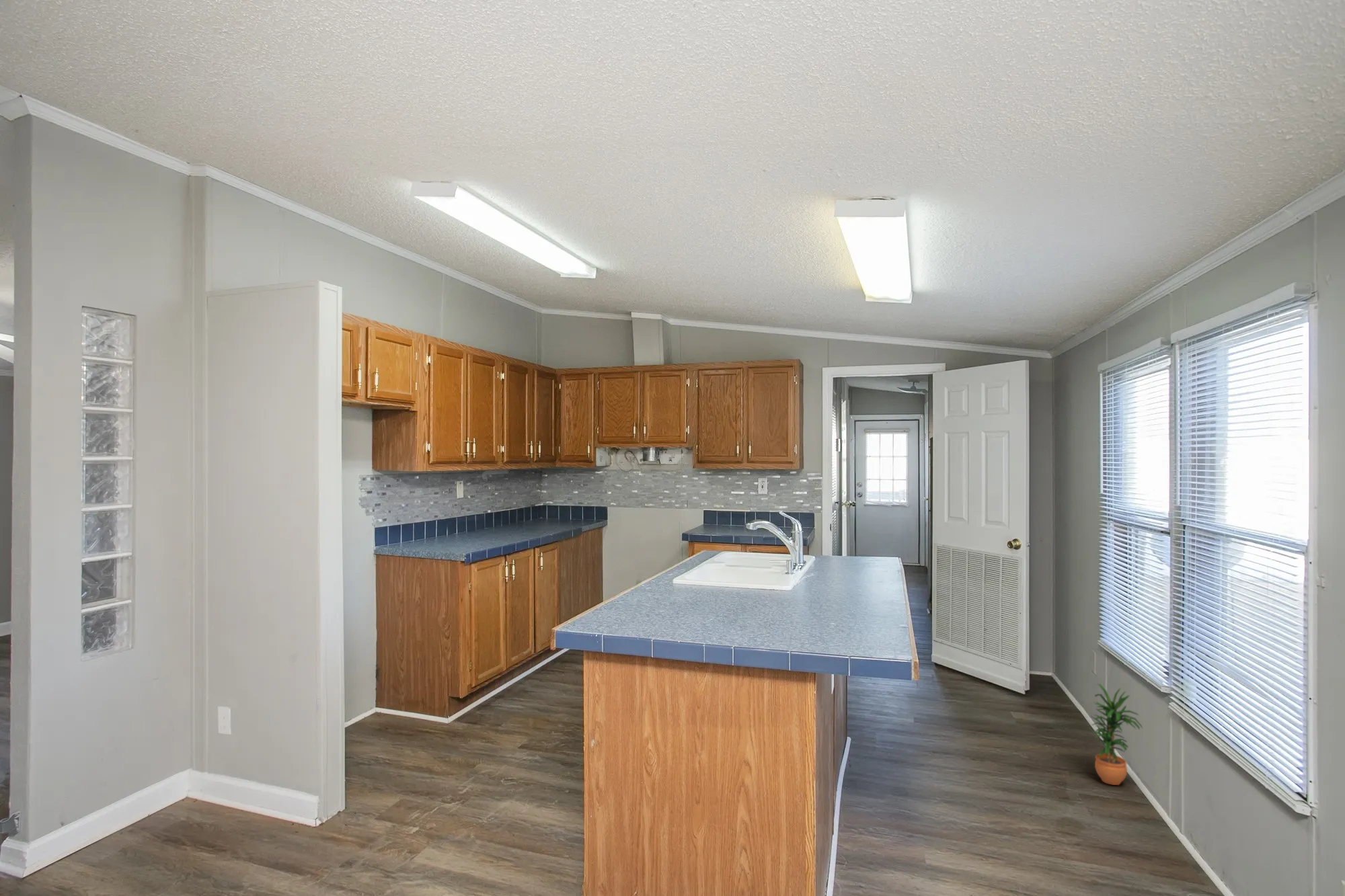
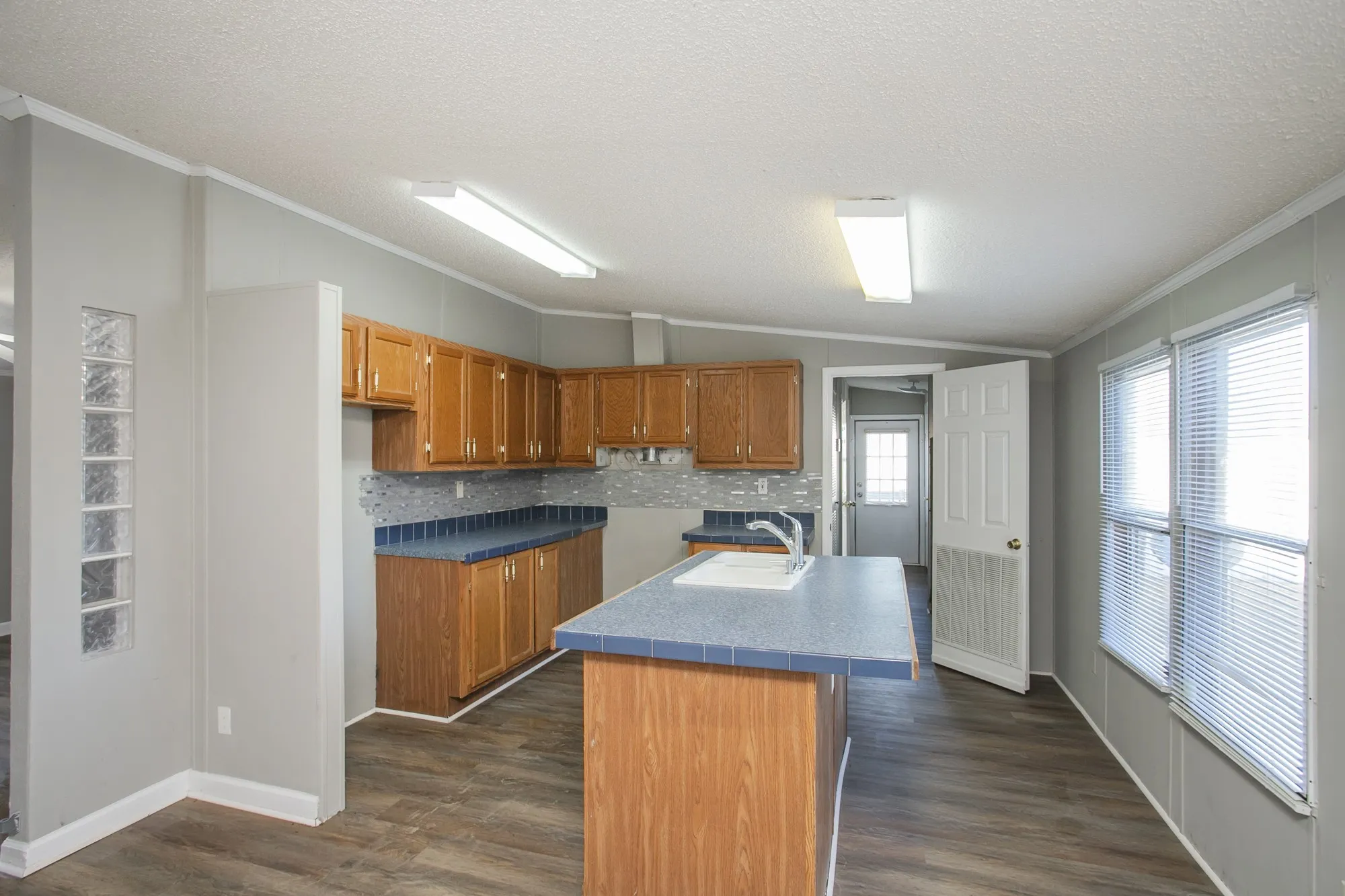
- potted plant [1089,683,1143,786]
